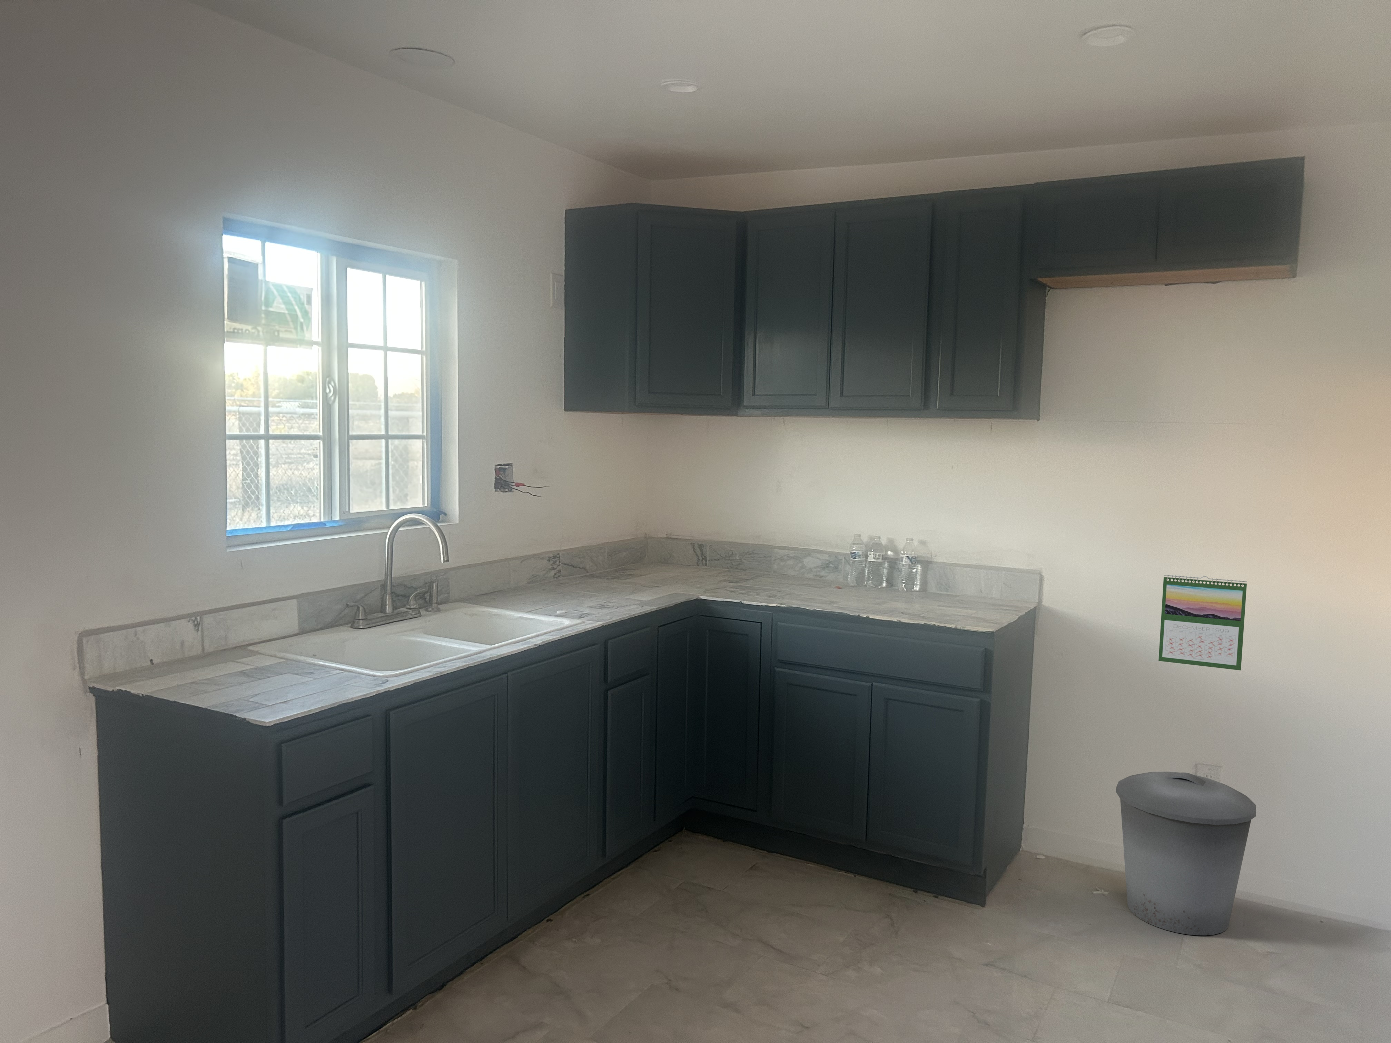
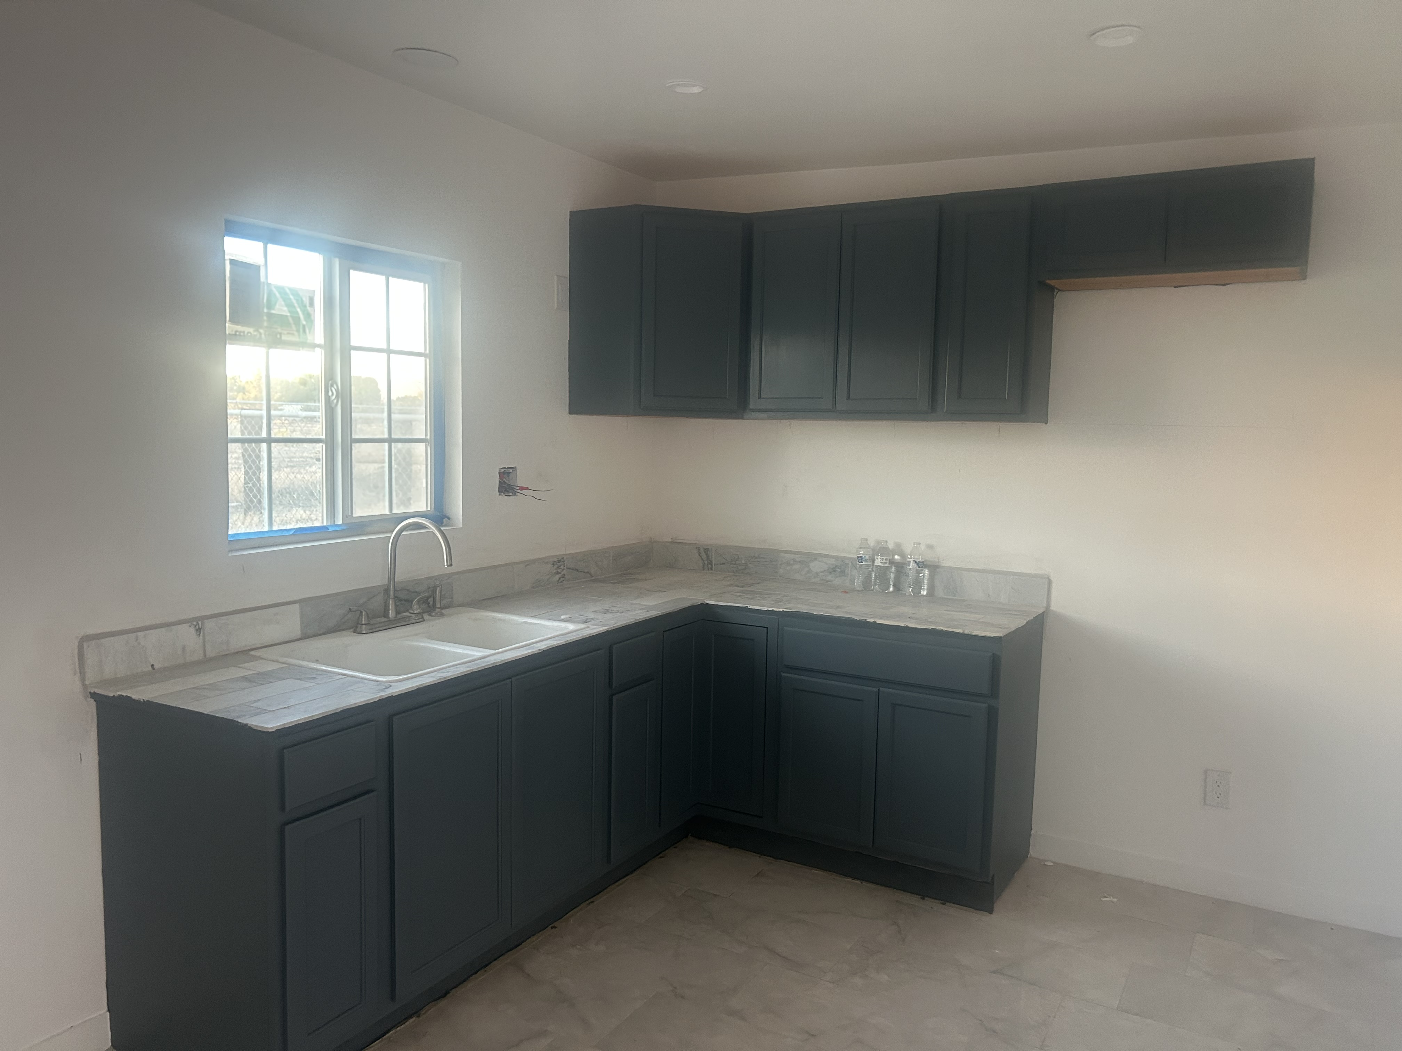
- trash can [1115,771,1256,936]
- calendar [1158,574,1248,671]
